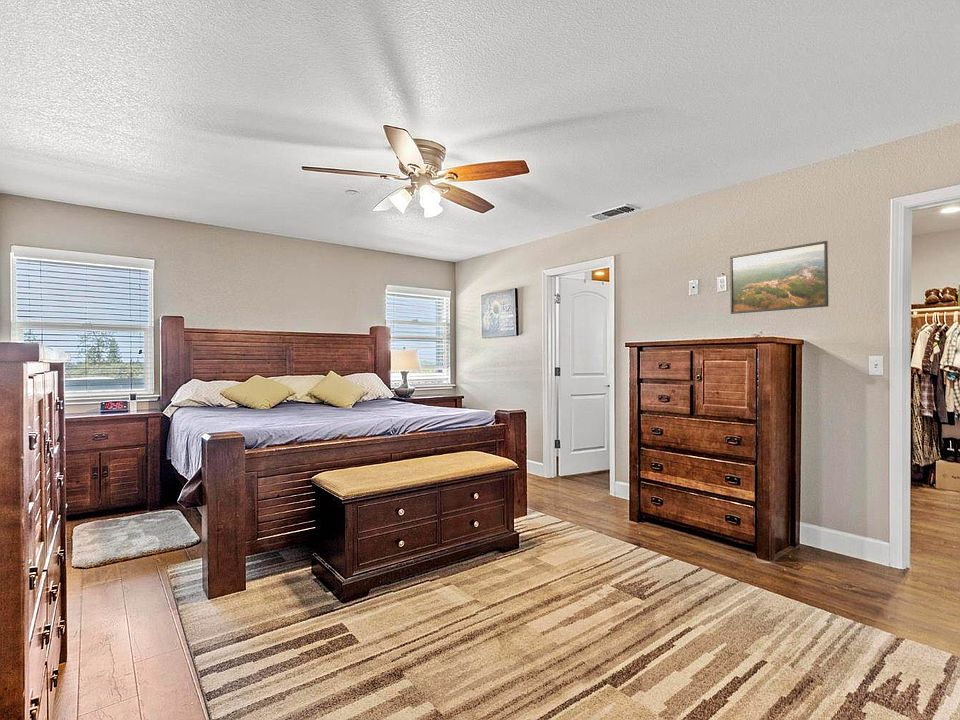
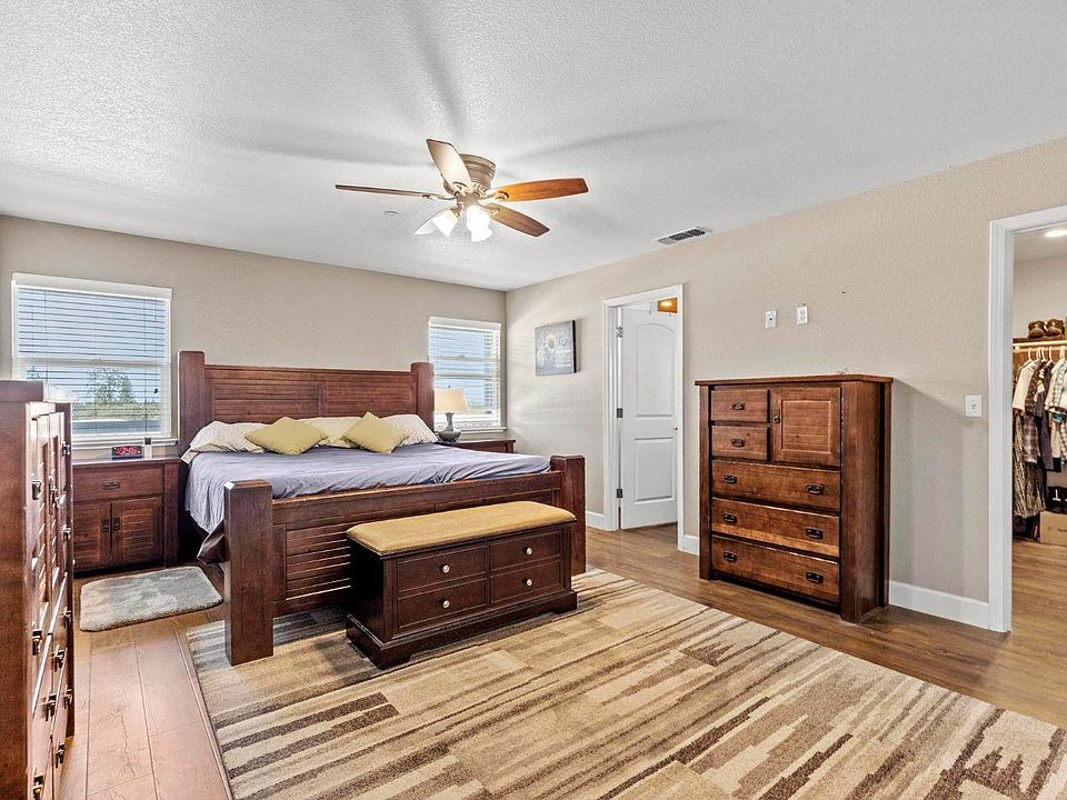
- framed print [729,240,830,315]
